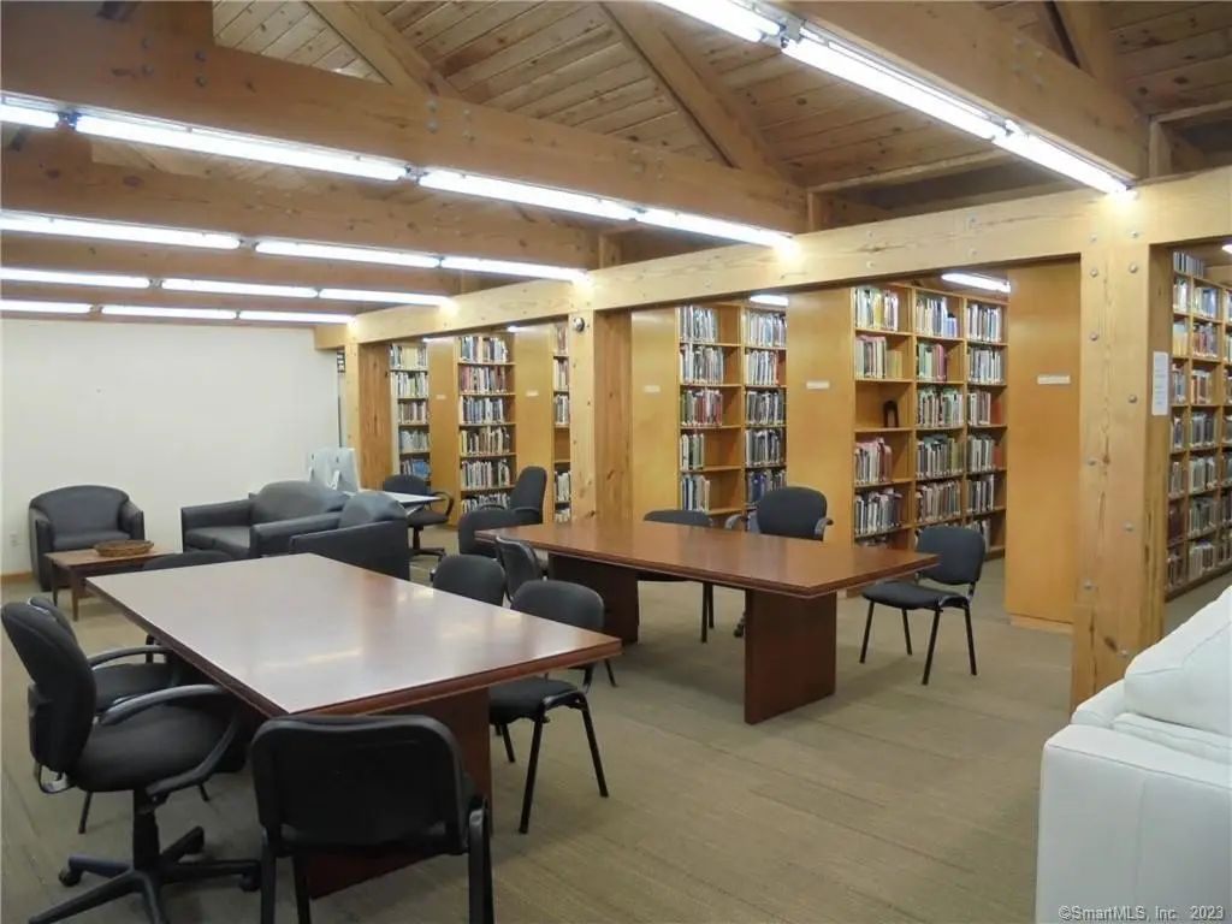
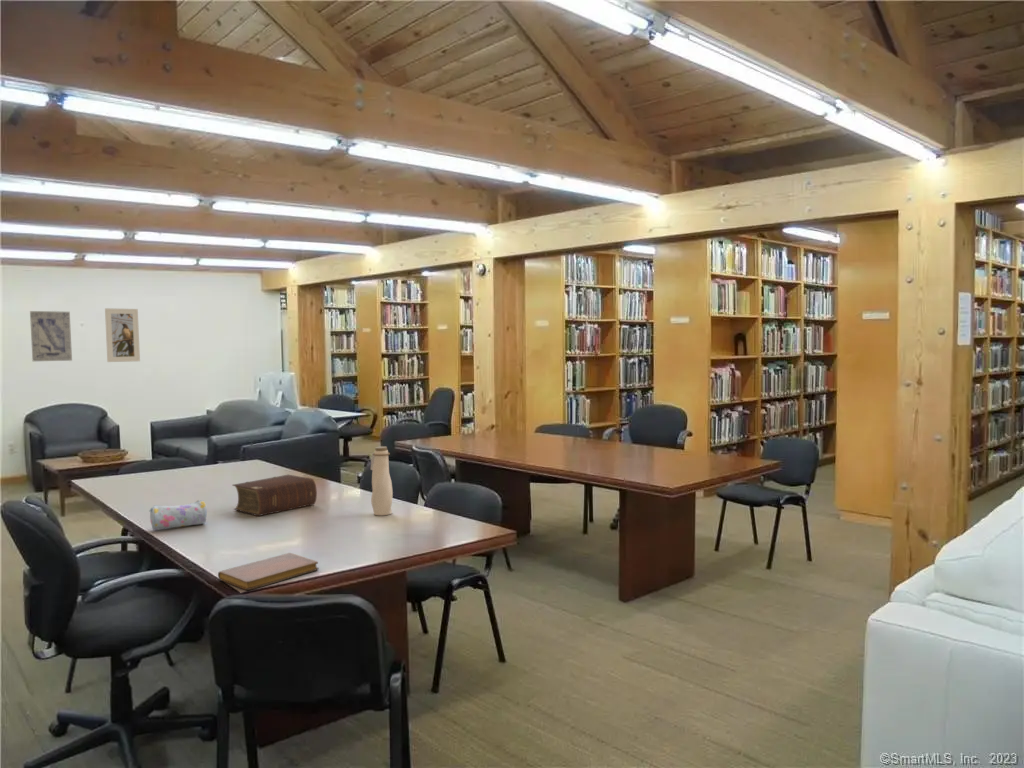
+ bible [231,474,318,517]
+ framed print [104,307,141,363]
+ wall art [29,310,73,362]
+ notebook [217,552,320,591]
+ pencil case [148,499,208,531]
+ water bottle [370,445,394,516]
